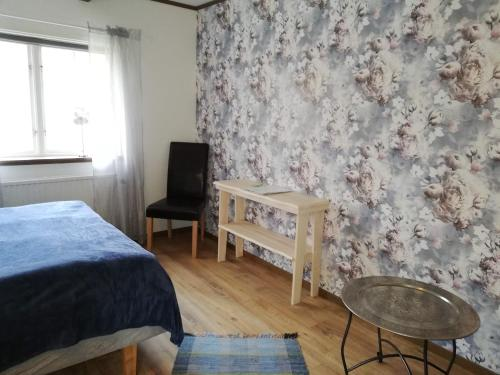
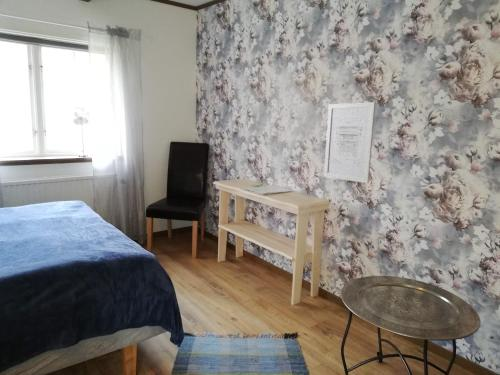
+ wall art [323,101,376,184]
